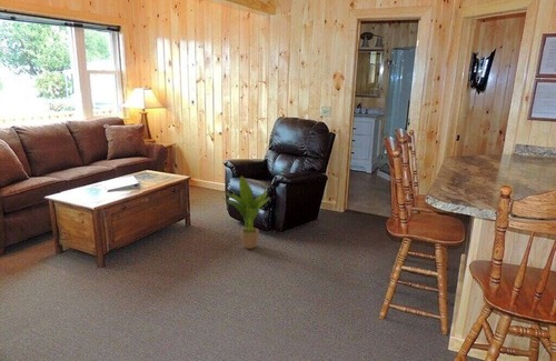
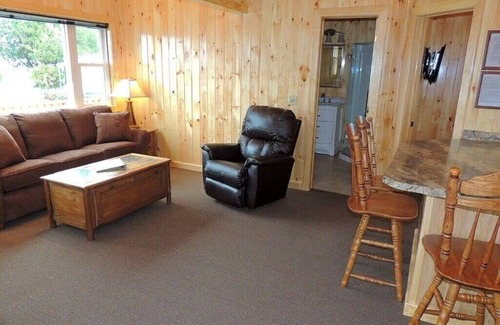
- potted plant [221,174,270,250]
